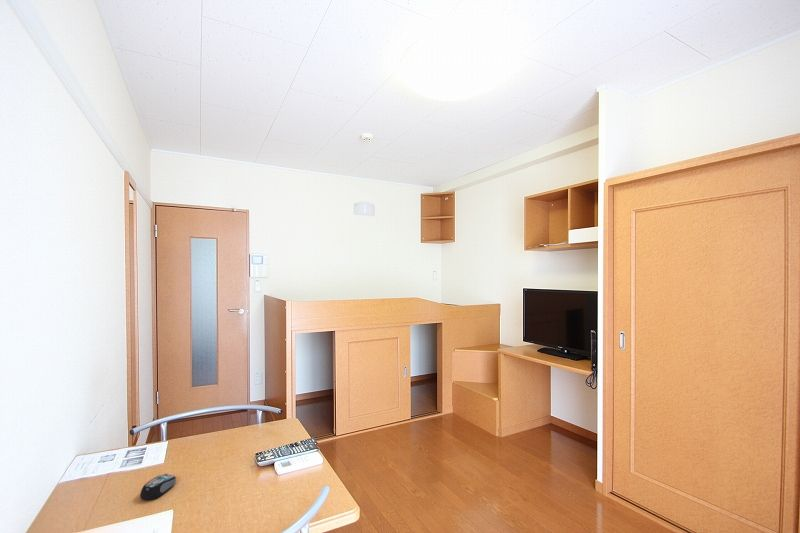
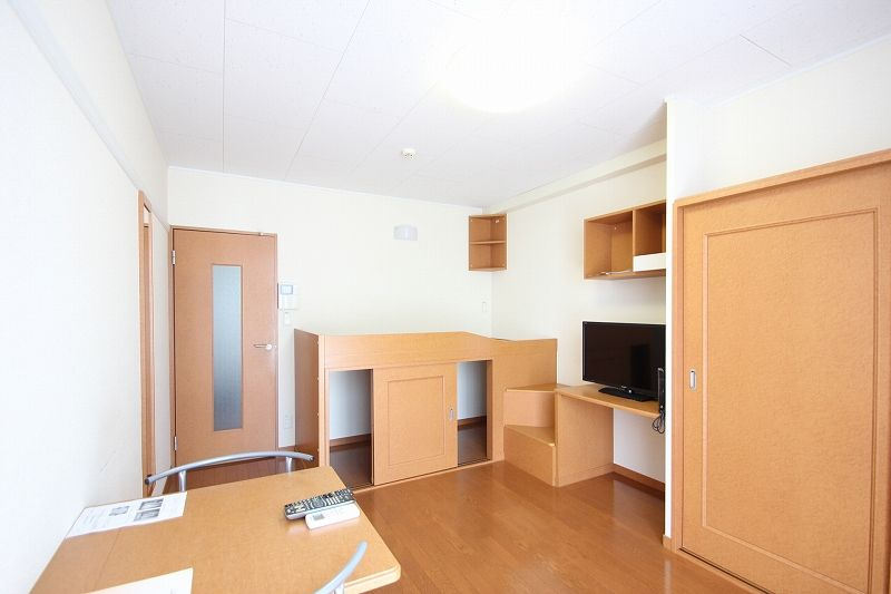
- computer mouse [139,473,177,501]
